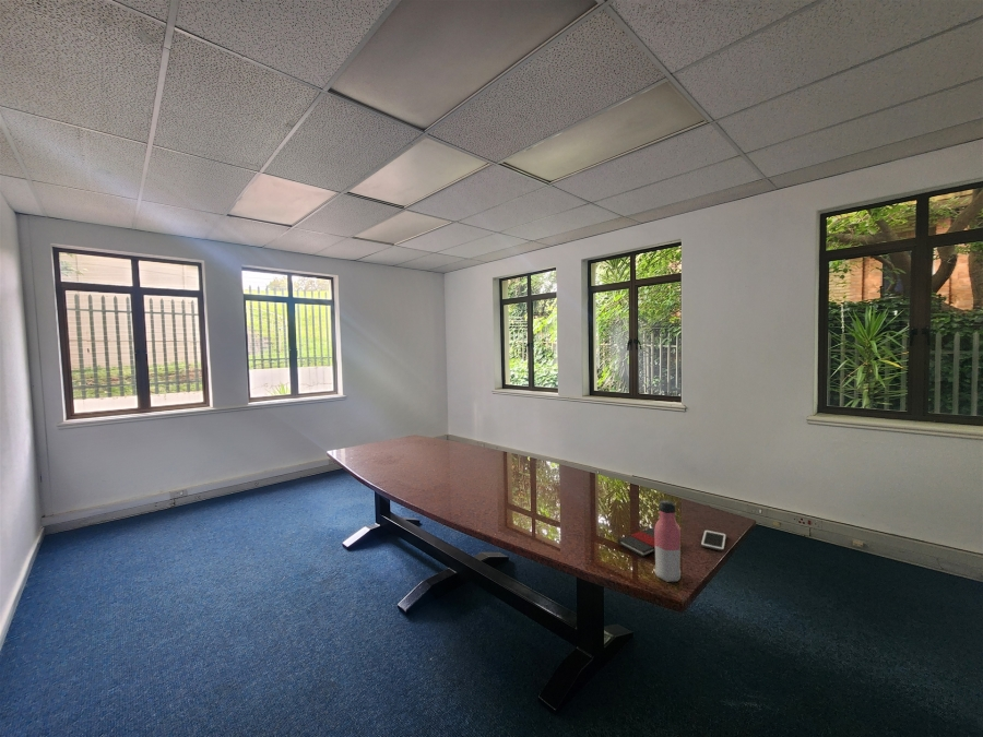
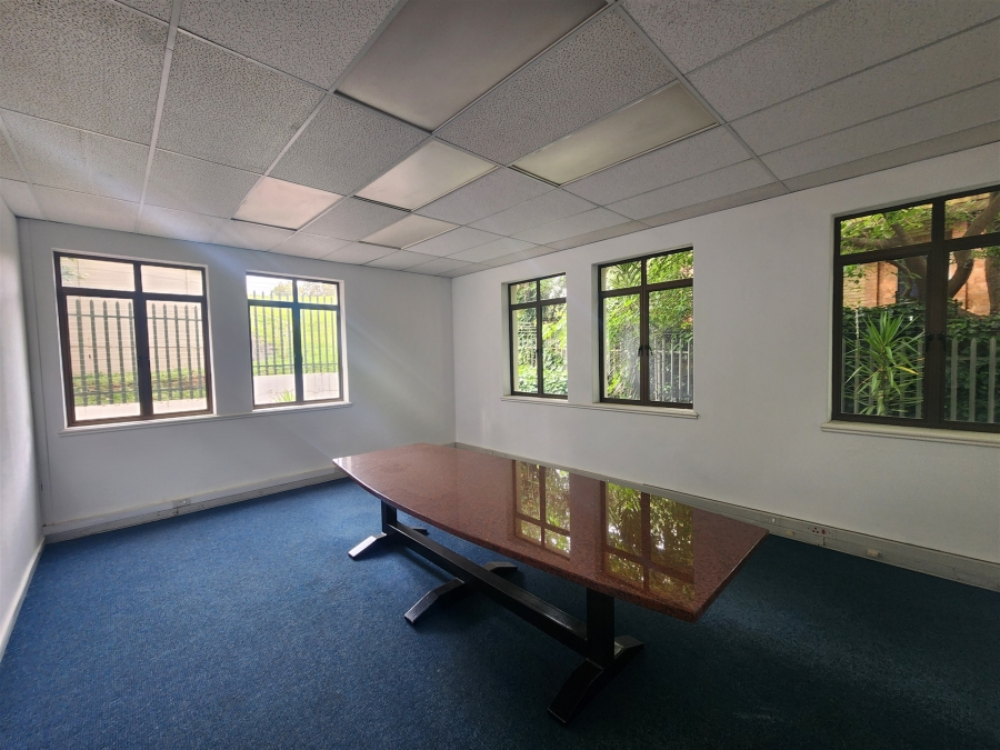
- cell phone [700,528,727,552]
- water bottle [653,500,682,583]
- book [617,527,655,558]
